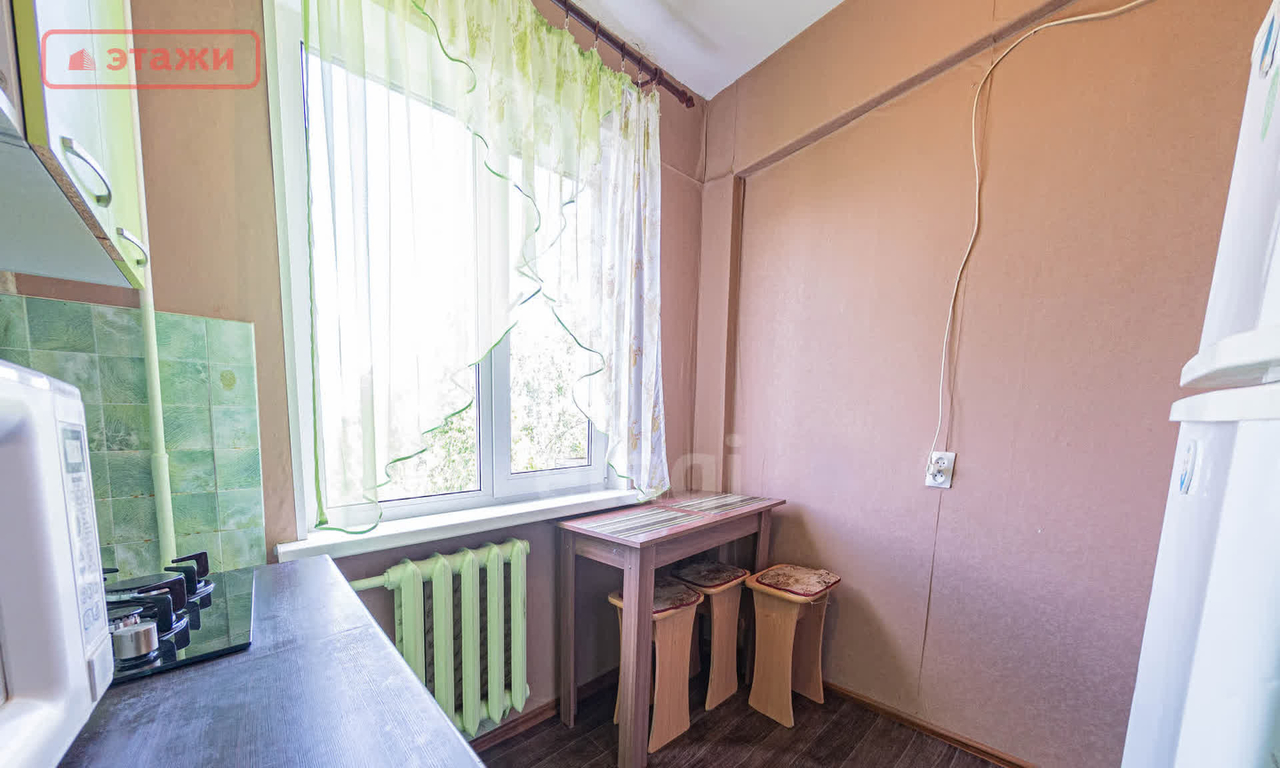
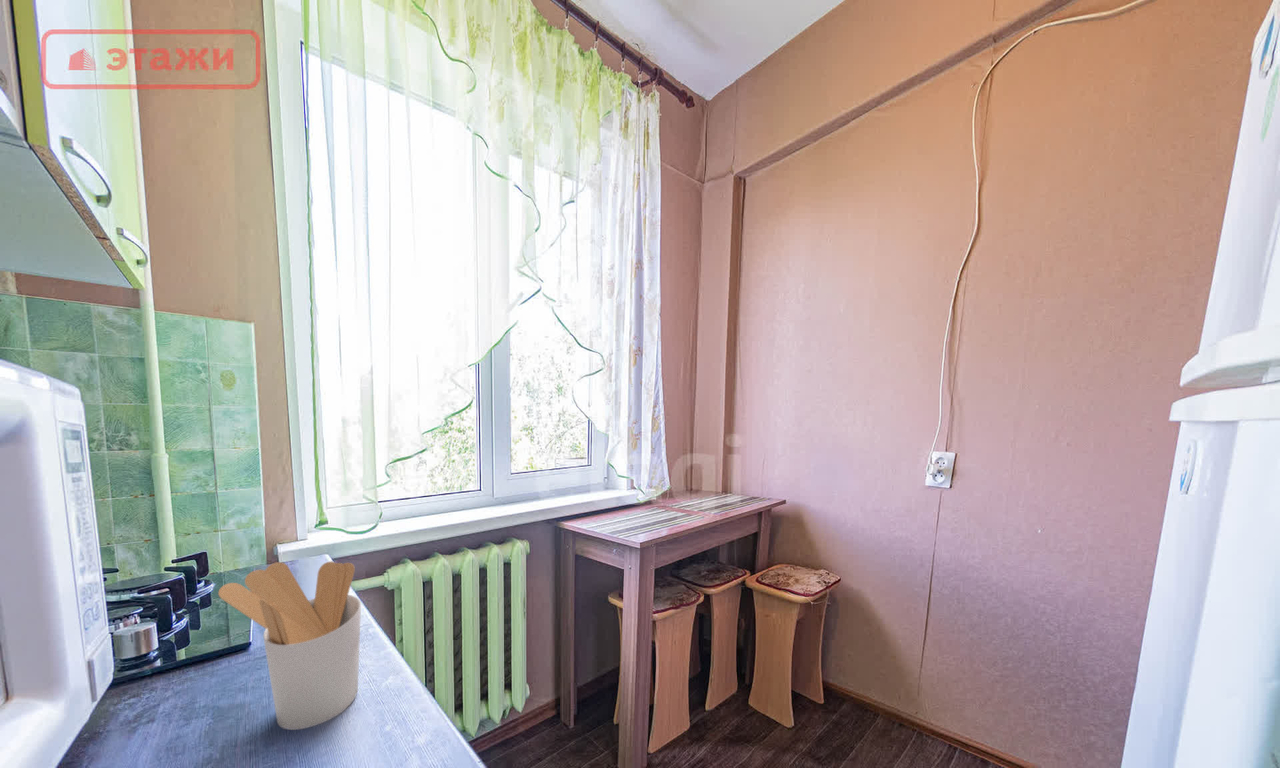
+ utensil holder [217,560,362,731]
